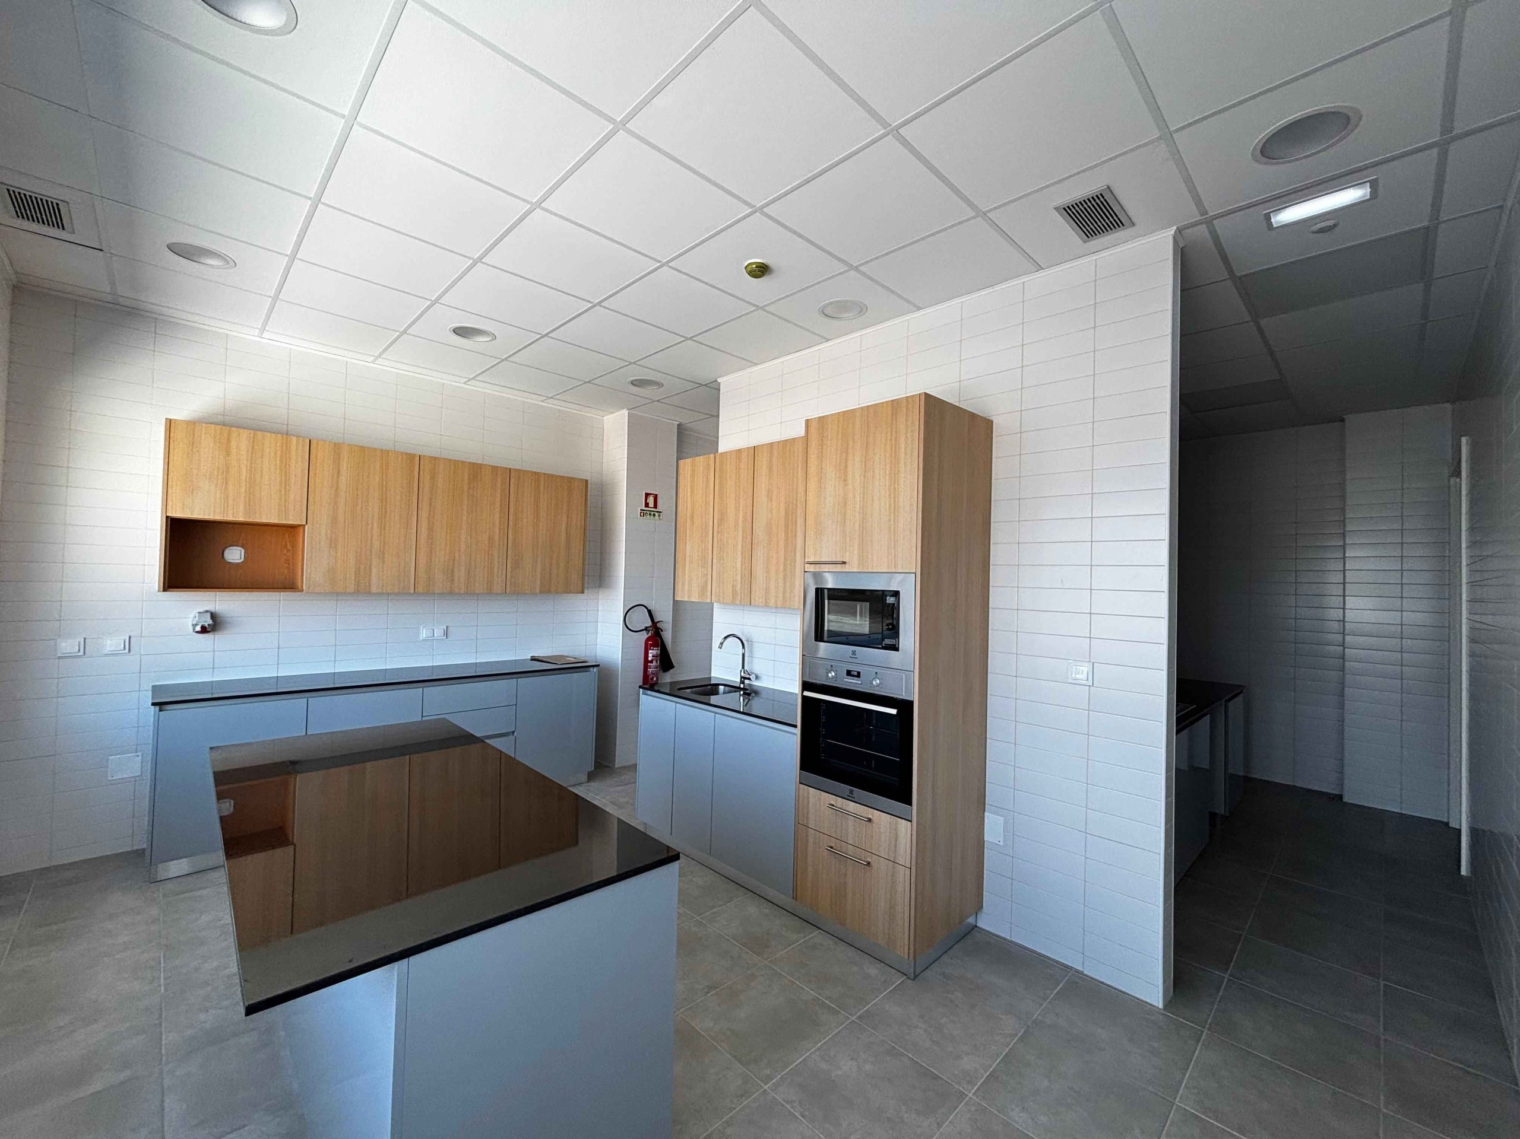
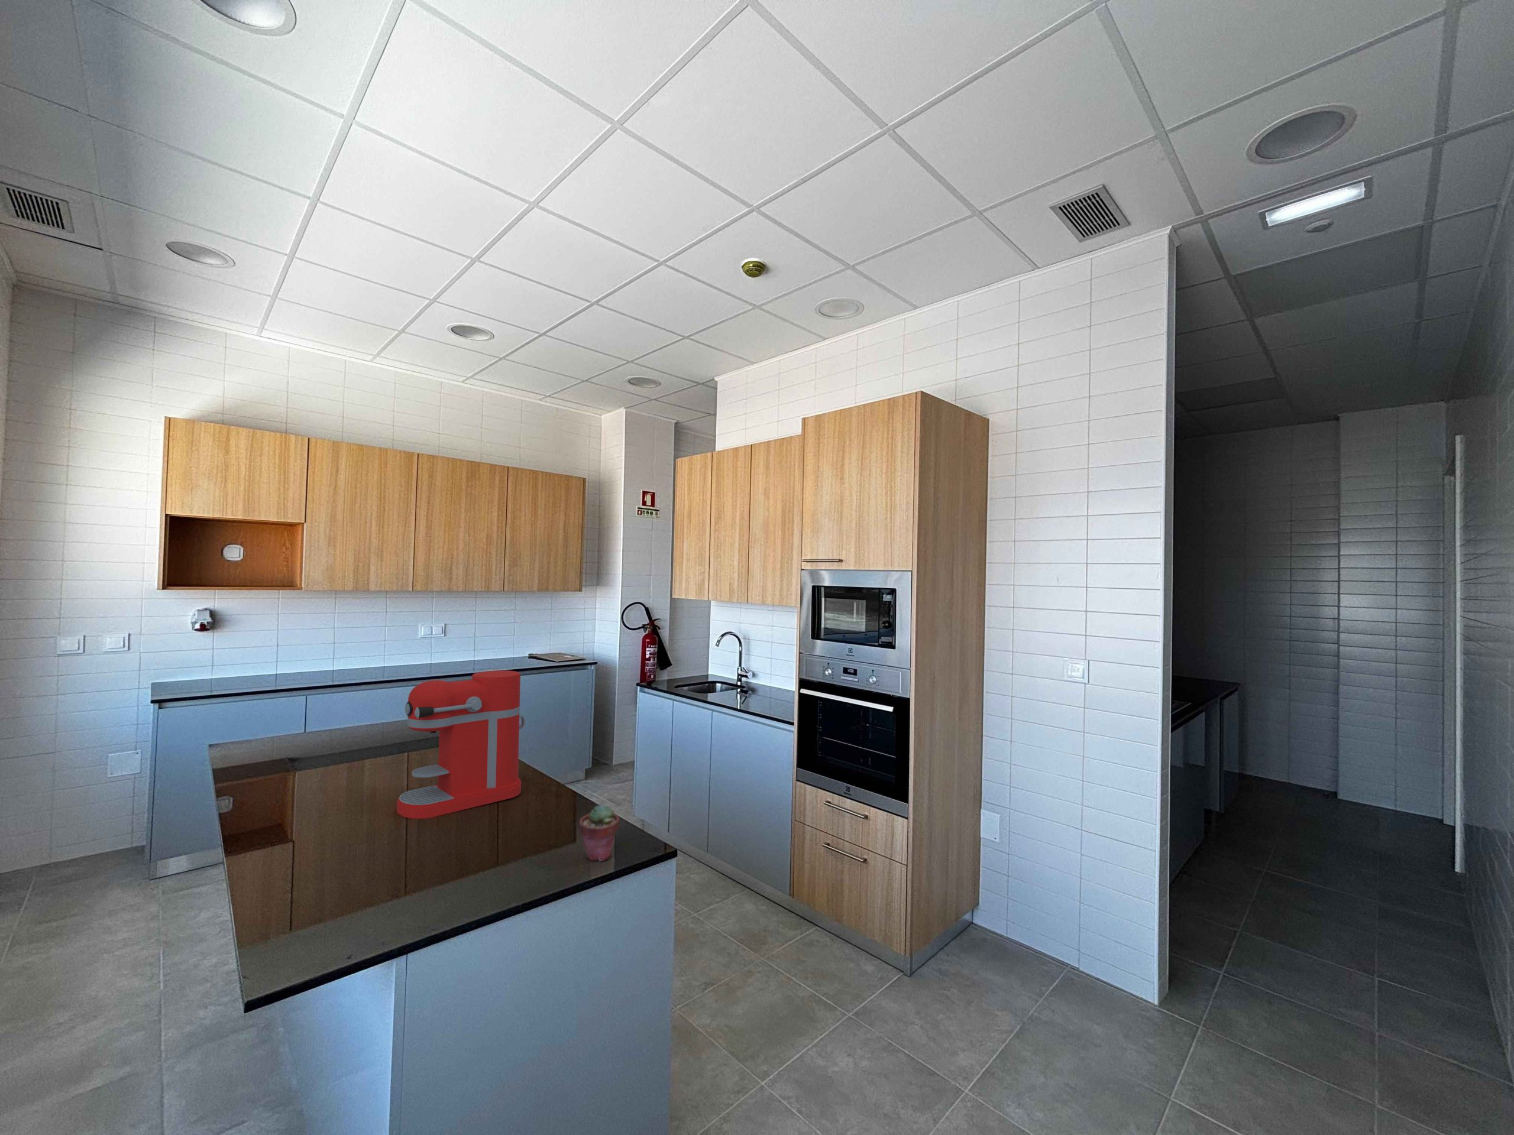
+ potted succulent [579,804,620,862]
+ coffee maker [396,670,526,819]
